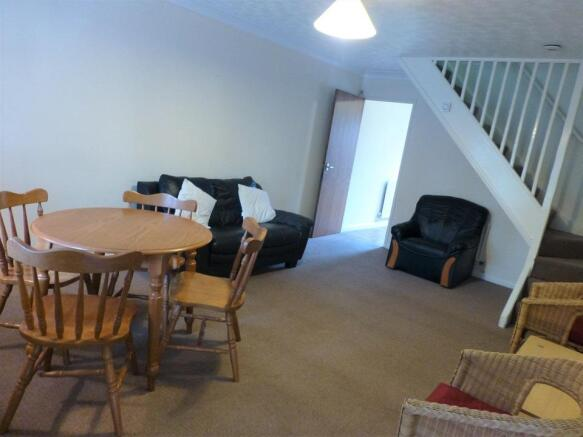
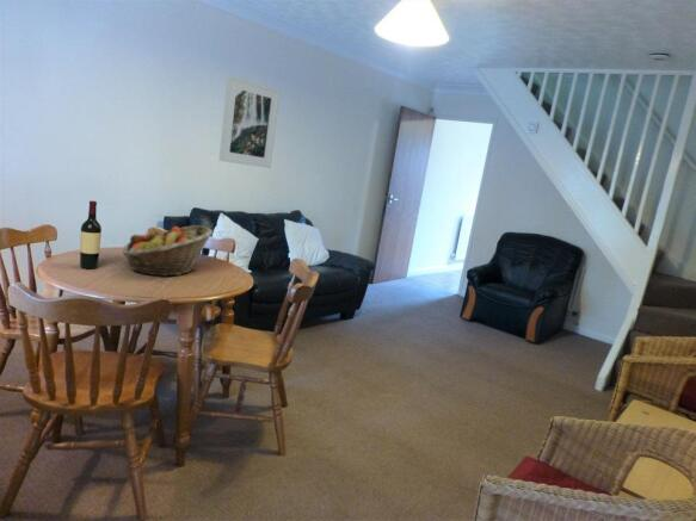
+ wine bottle [79,200,103,271]
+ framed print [218,74,282,169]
+ fruit basket [121,224,215,278]
